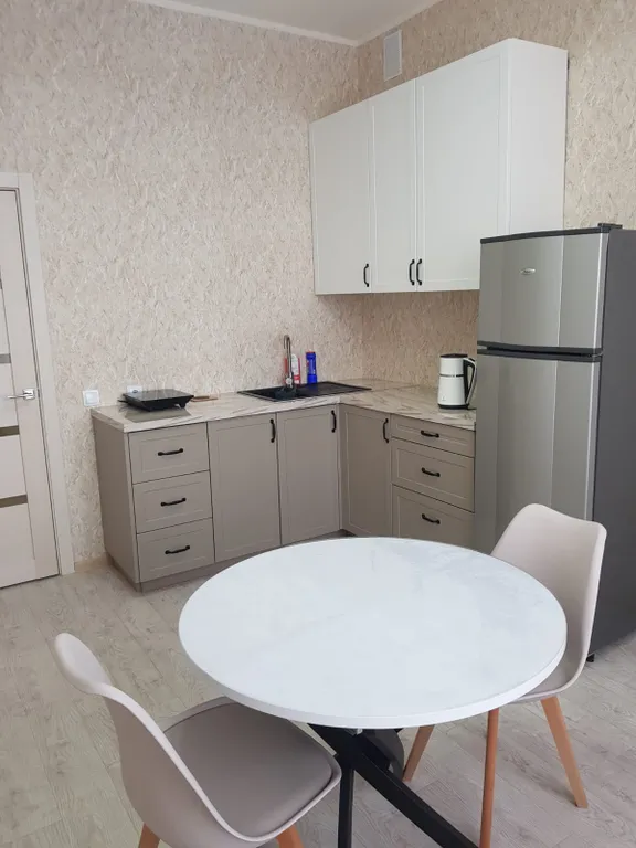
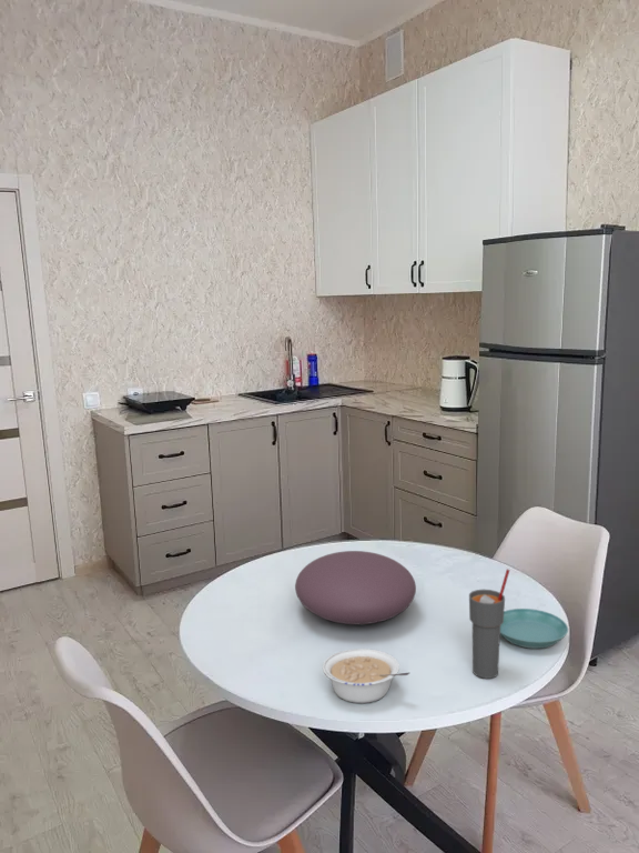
+ decorative bowl [294,550,417,625]
+ legume [322,648,410,704]
+ saucer [500,608,569,650]
+ cup [468,569,510,680]
